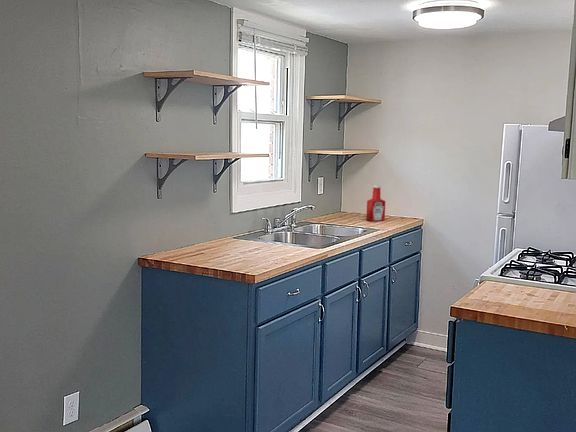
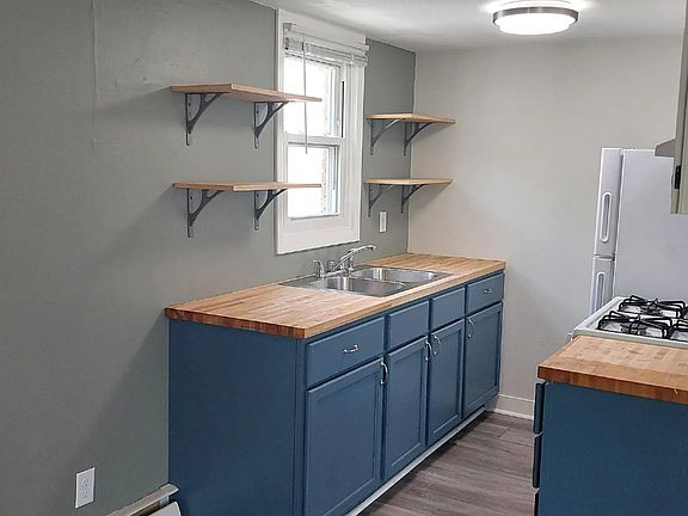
- soap bottle [365,184,386,222]
